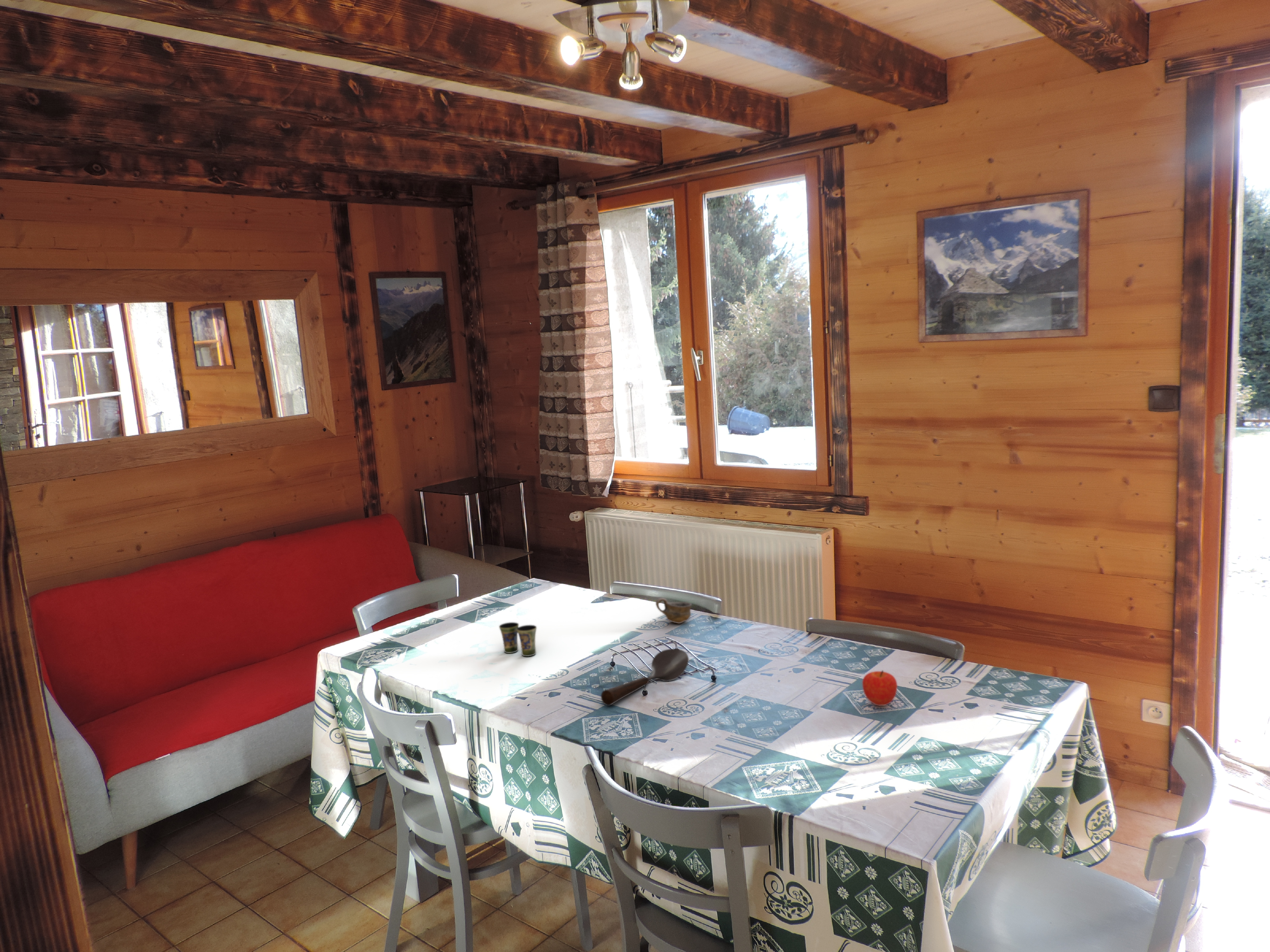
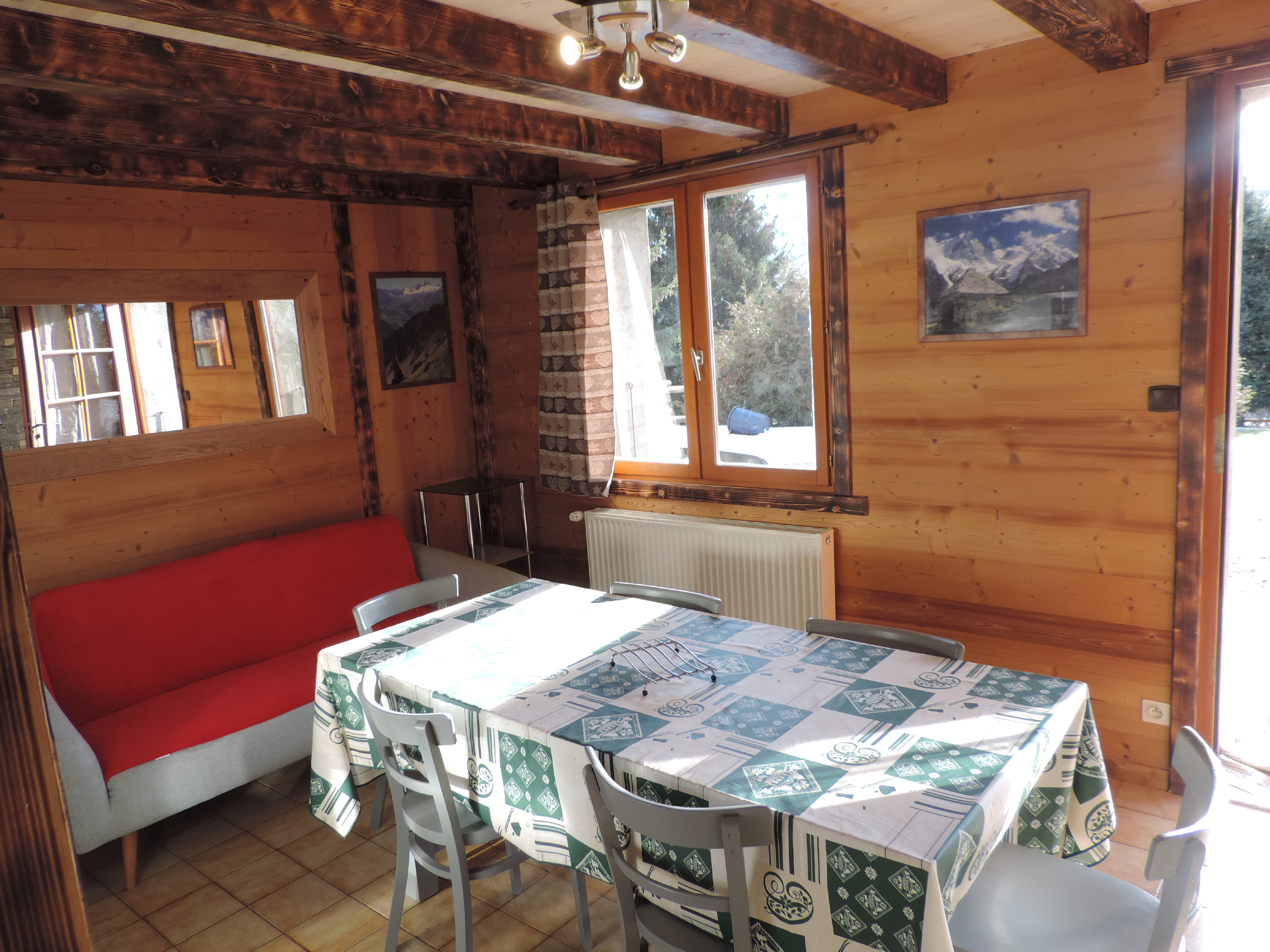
- cup [499,622,537,657]
- spoon [601,648,689,706]
- fruit [862,670,898,706]
- cup [655,597,692,624]
